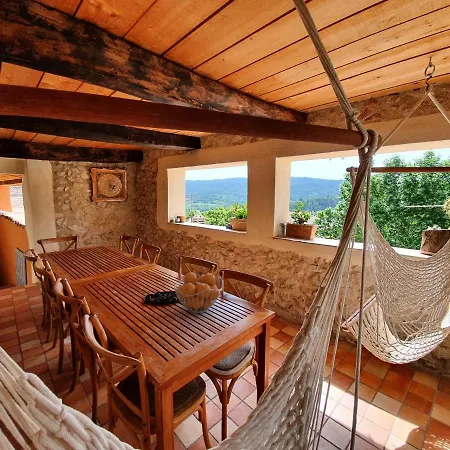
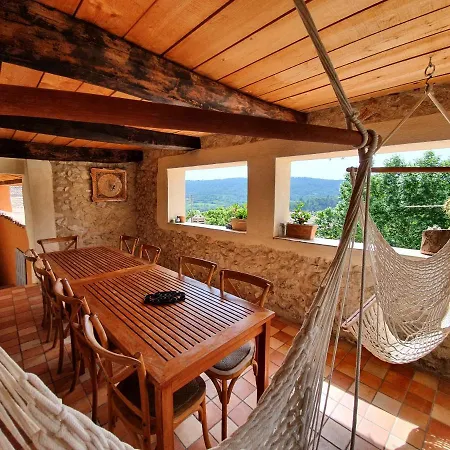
- fruit basket [173,272,224,314]
